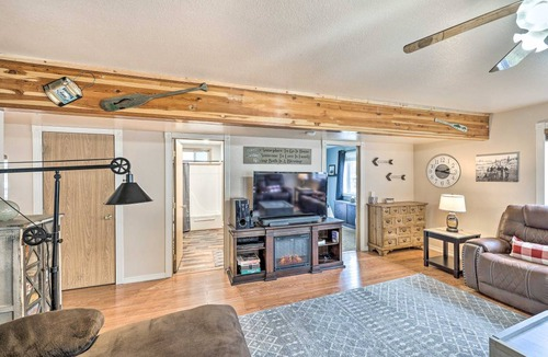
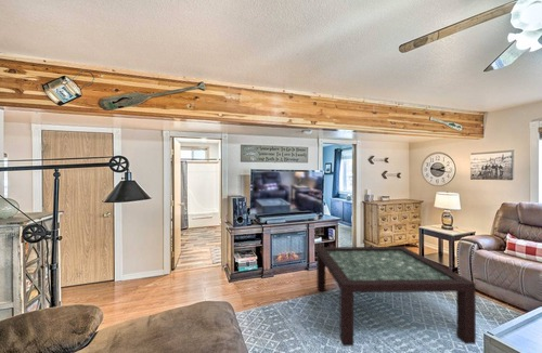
+ coffee table [315,246,477,347]
